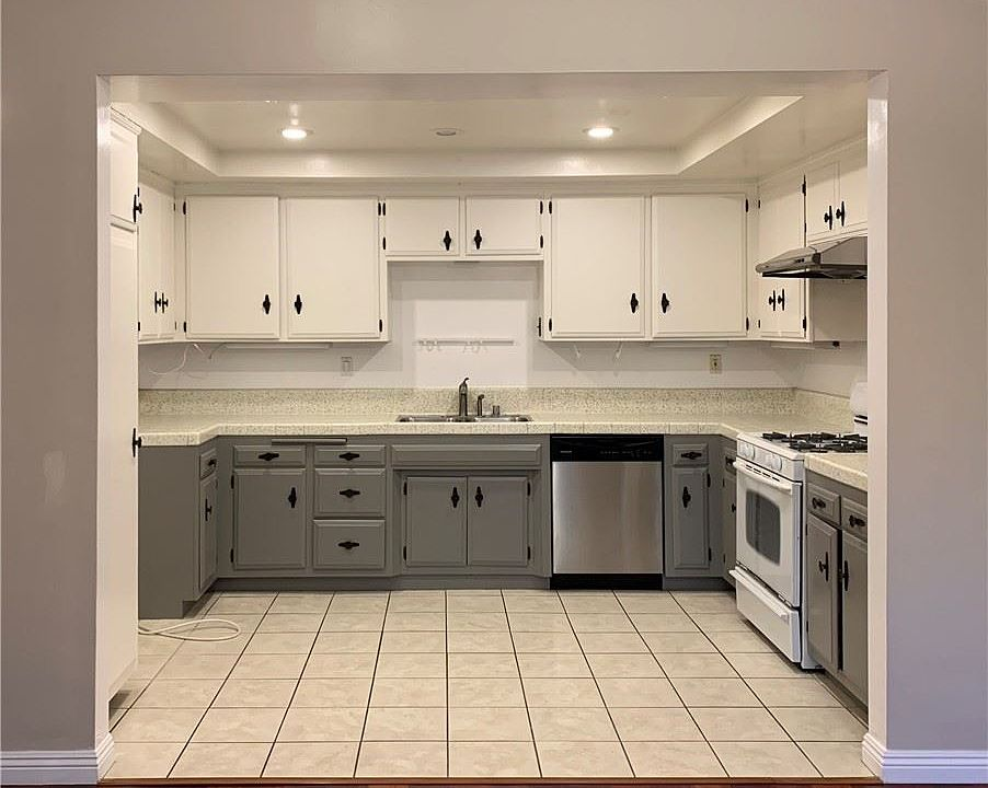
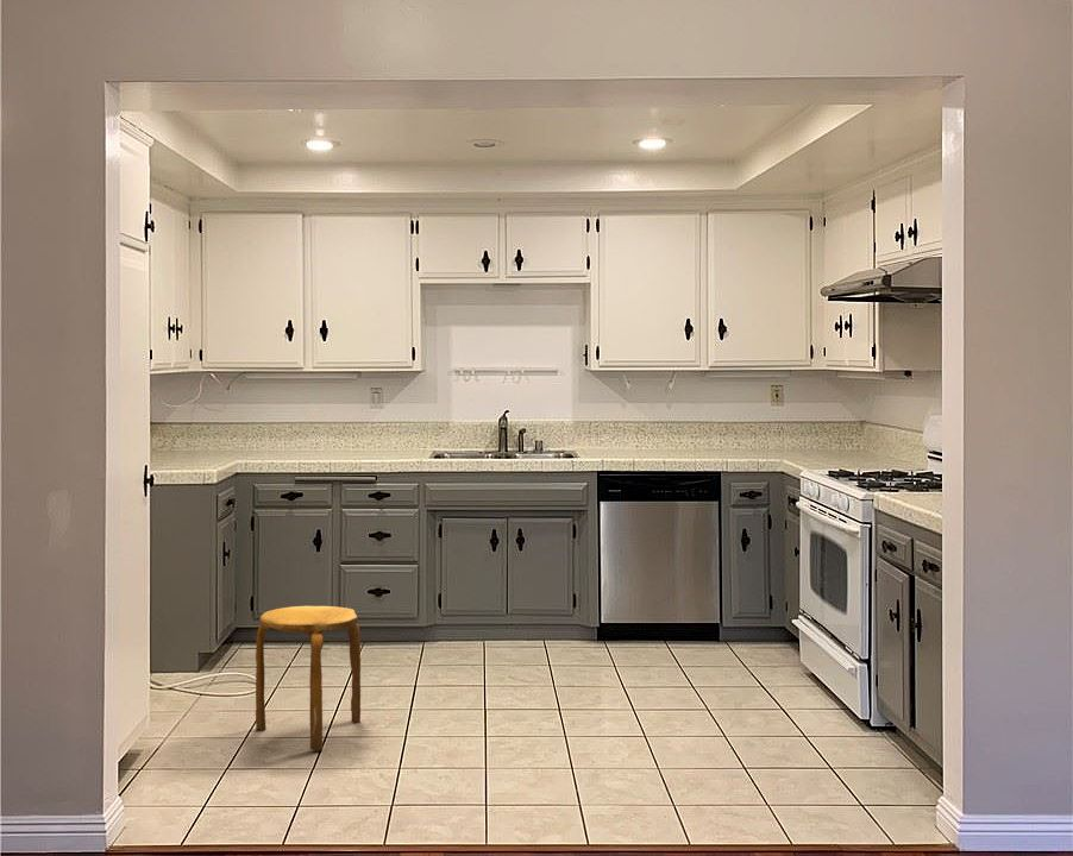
+ stool [255,605,362,753]
